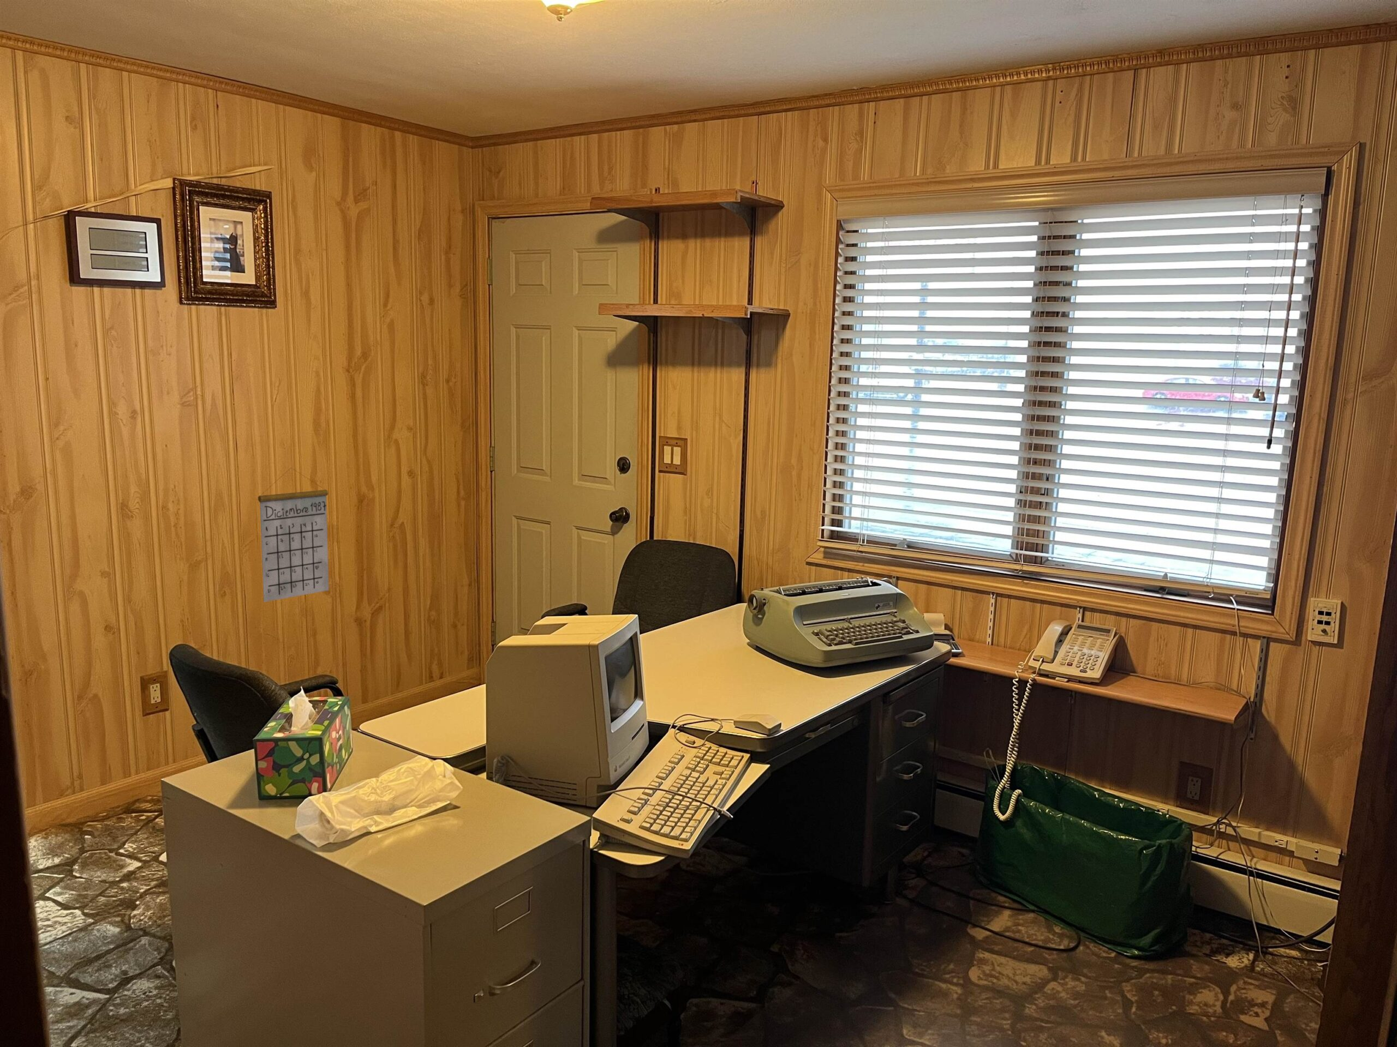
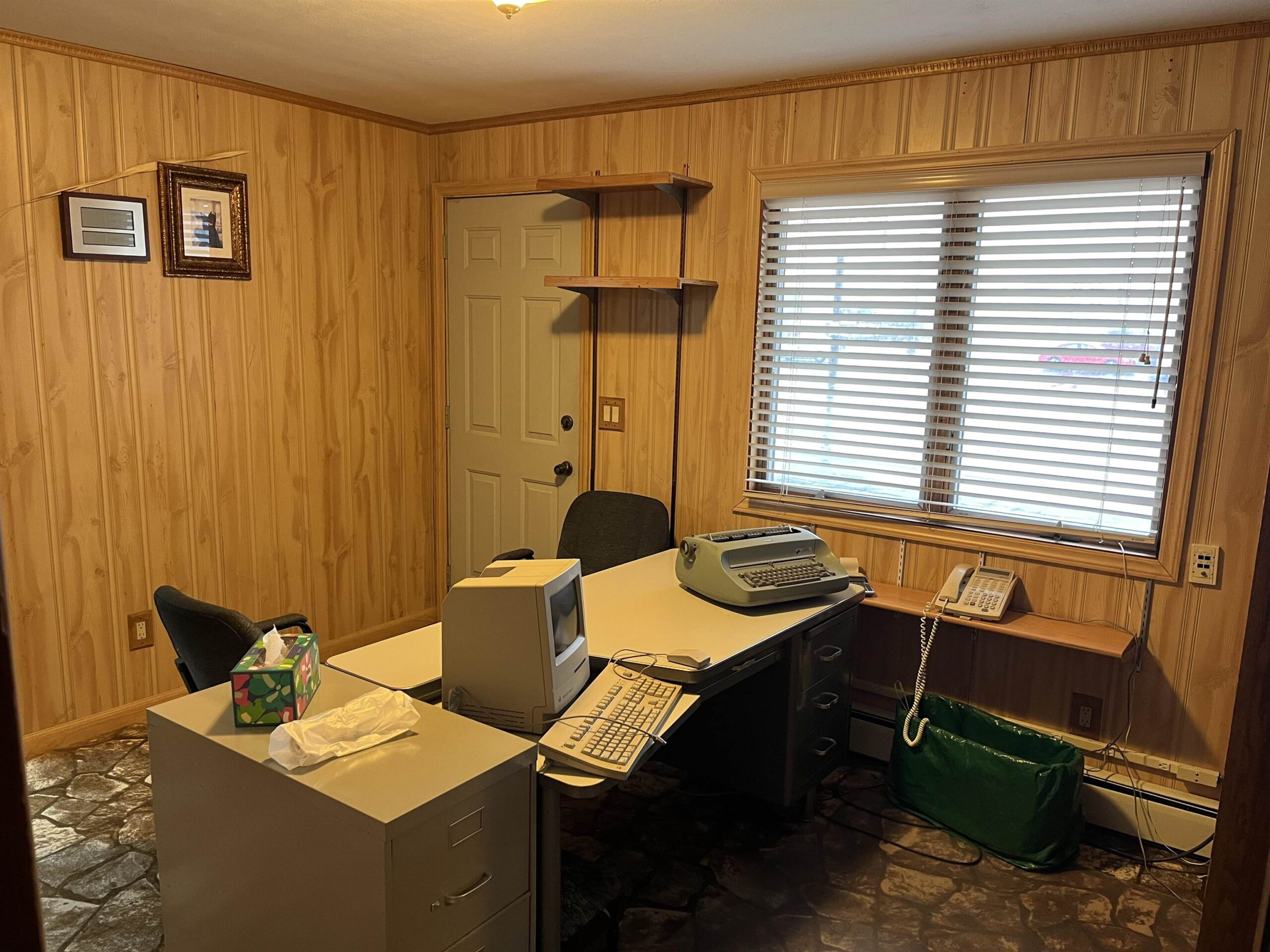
- calendar [257,466,330,603]
